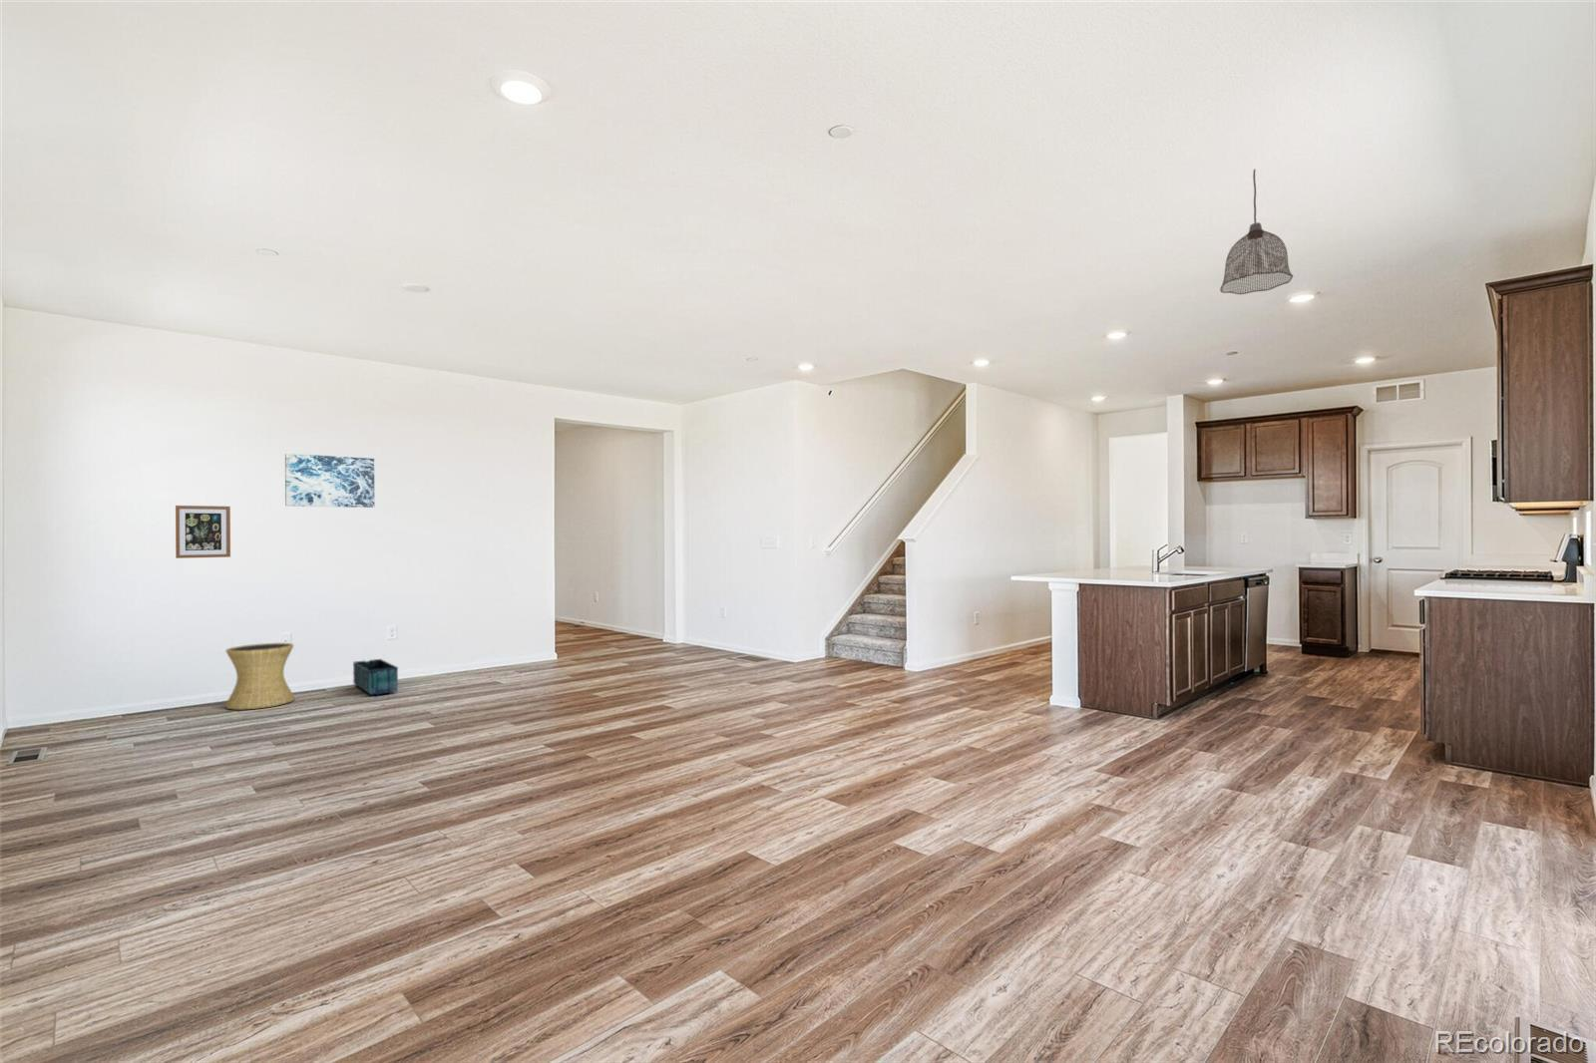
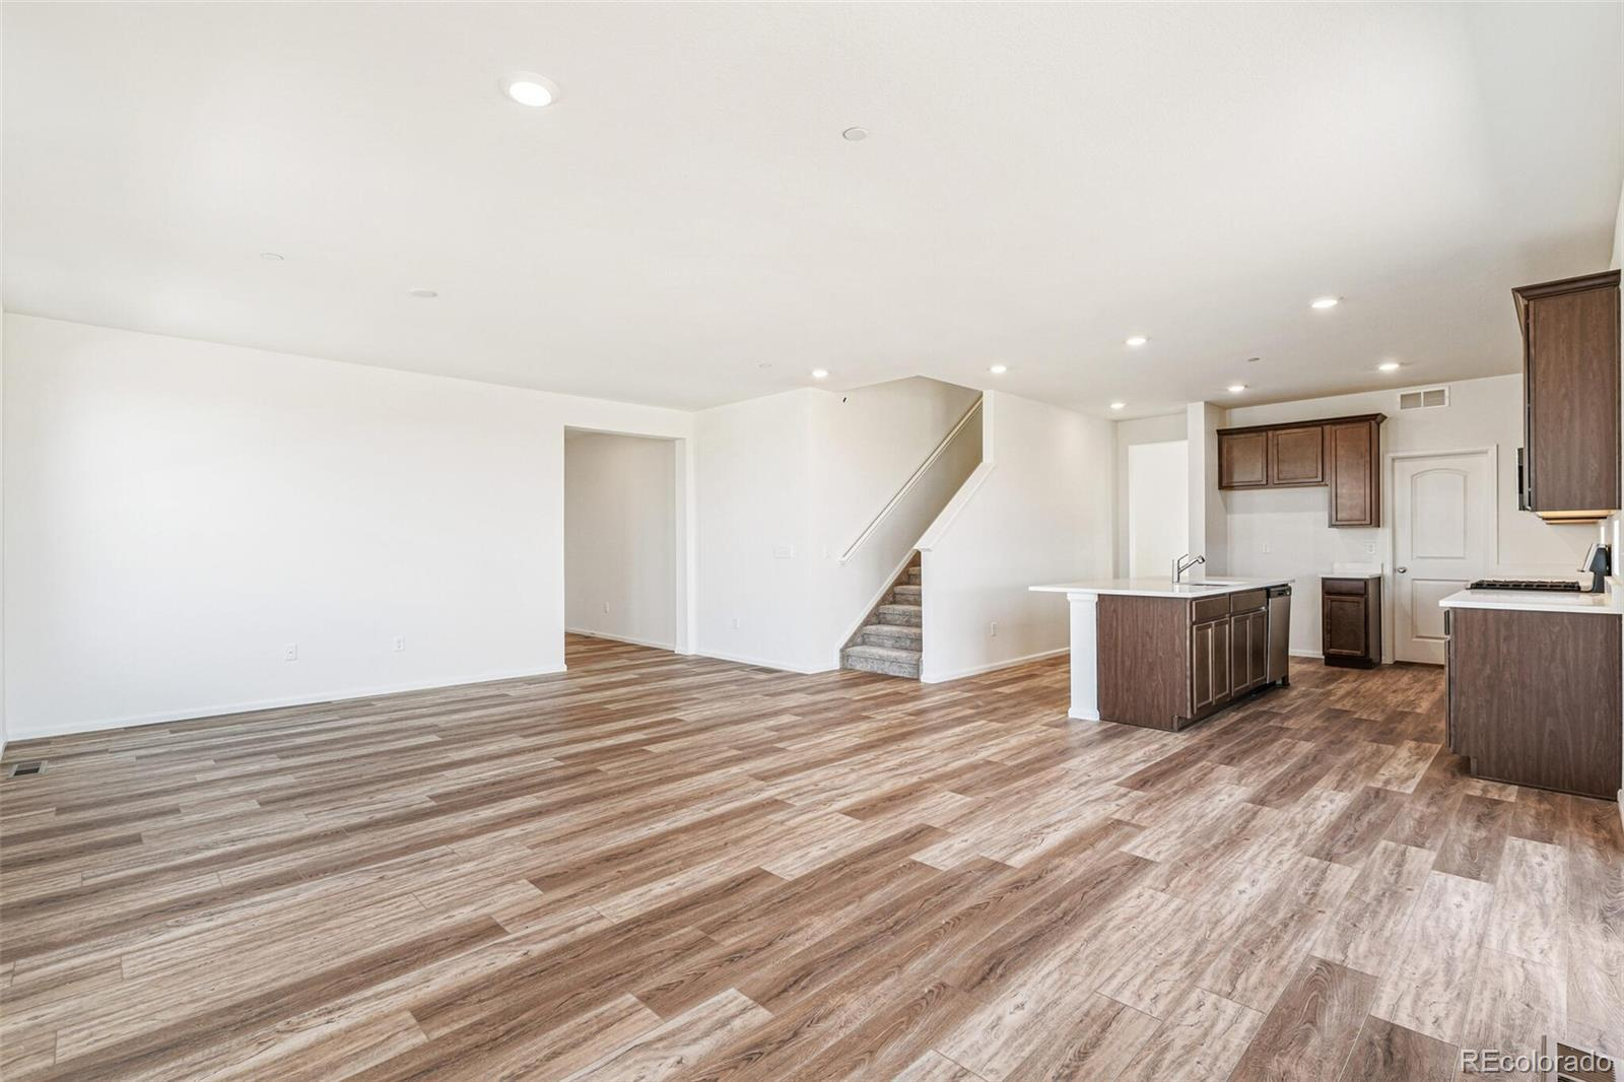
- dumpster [352,658,399,696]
- wall art [174,504,231,560]
- wall art [285,453,375,509]
- pendant lamp [1219,168,1293,295]
- side table [224,642,297,711]
